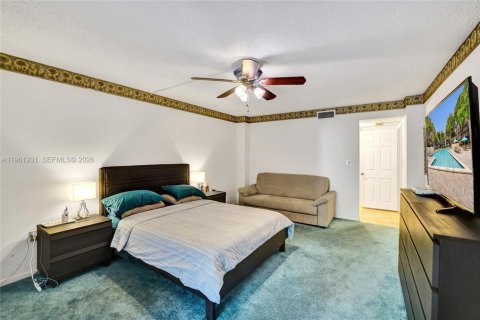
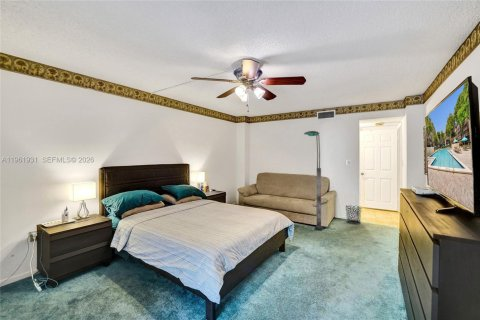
+ waste bin [344,204,363,225]
+ floor lamp [303,130,325,232]
